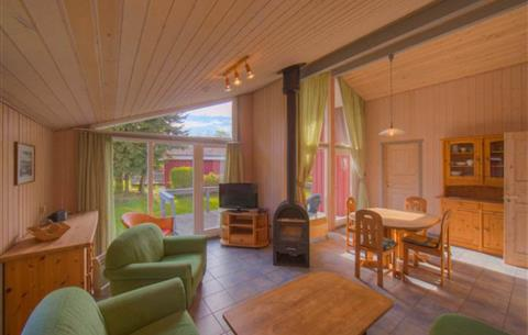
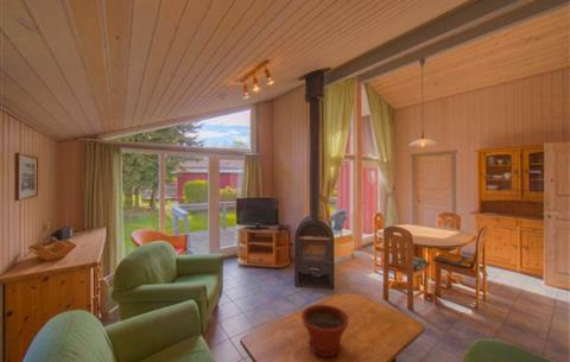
+ plant pot [300,303,350,358]
